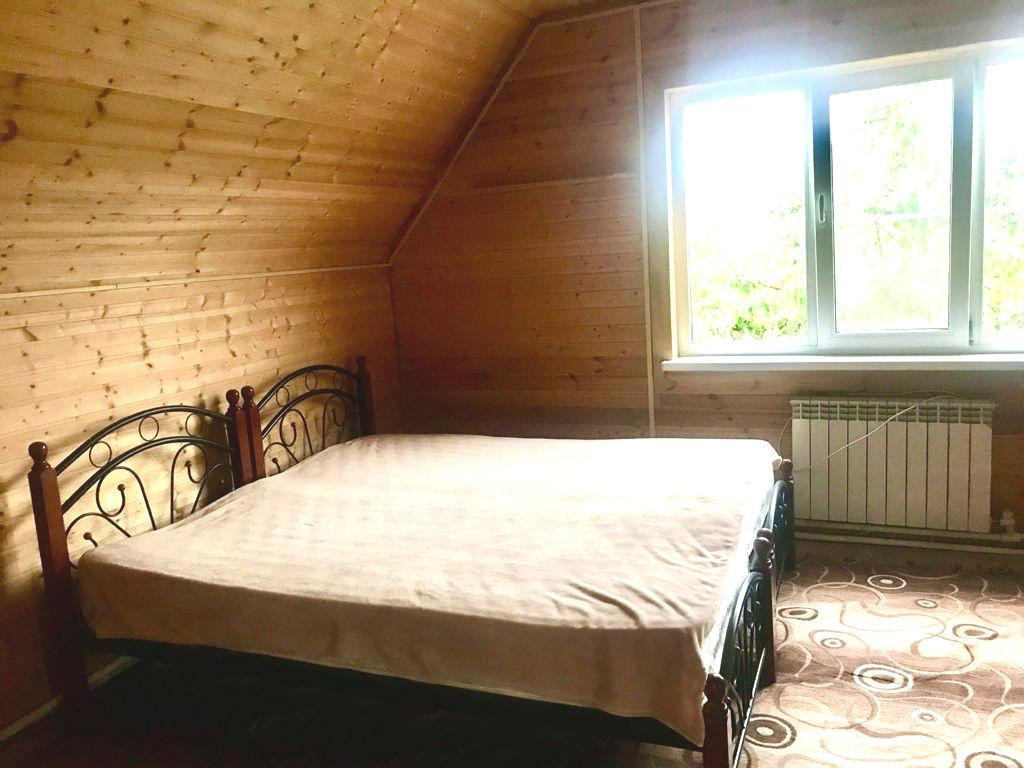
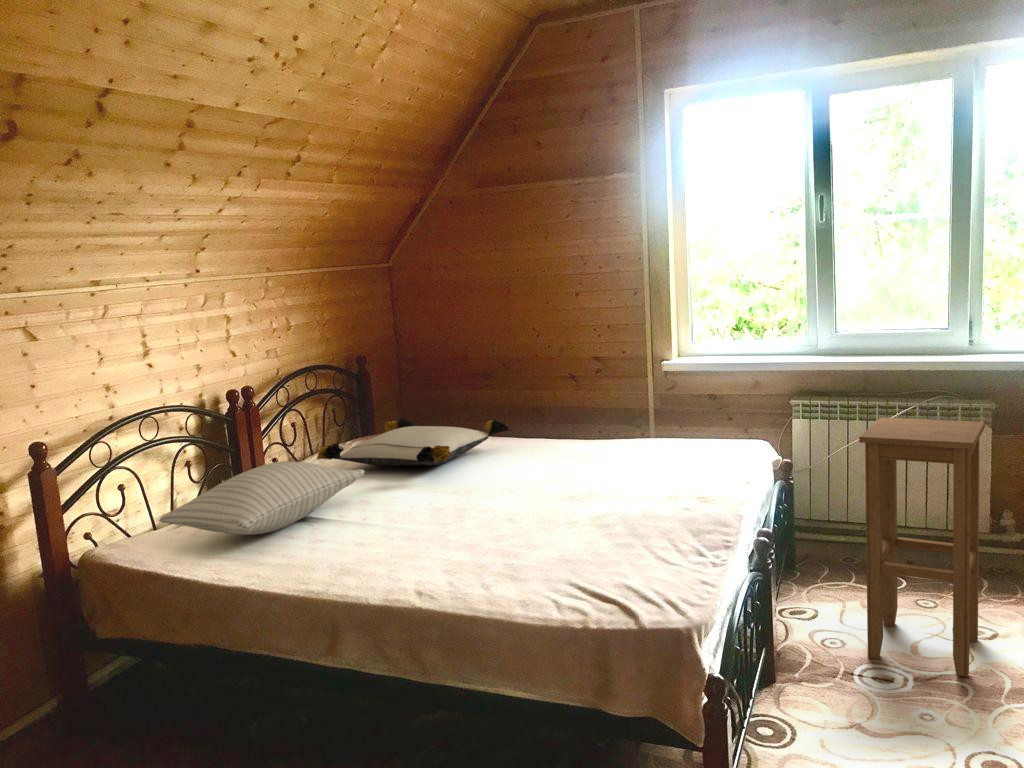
+ stool [858,417,986,678]
+ pillow [158,460,366,536]
+ pillow [316,417,511,467]
